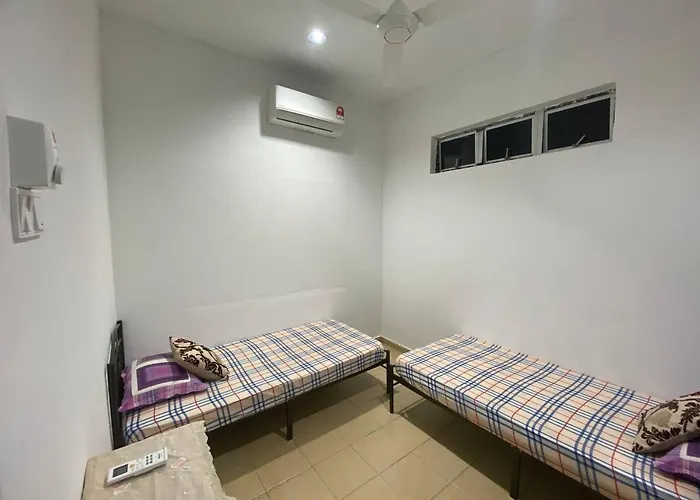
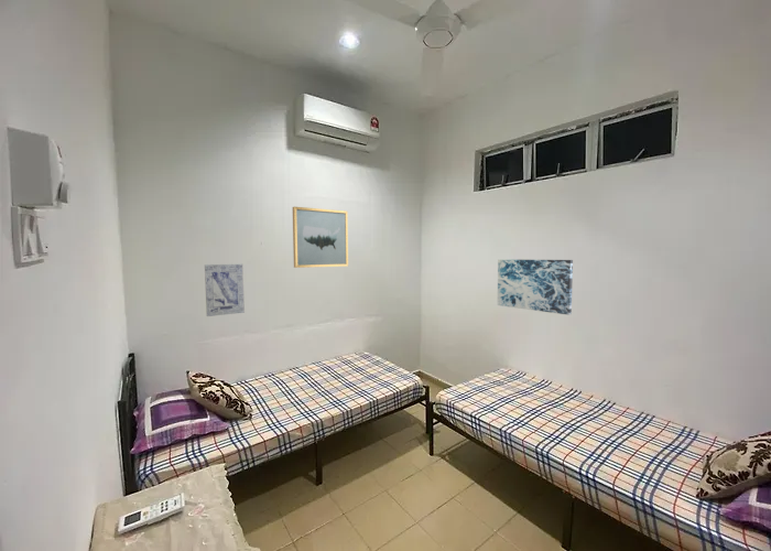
+ wall art [497,258,574,316]
+ wall art [292,206,349,269]
+ wall art [204,263,246,317]
